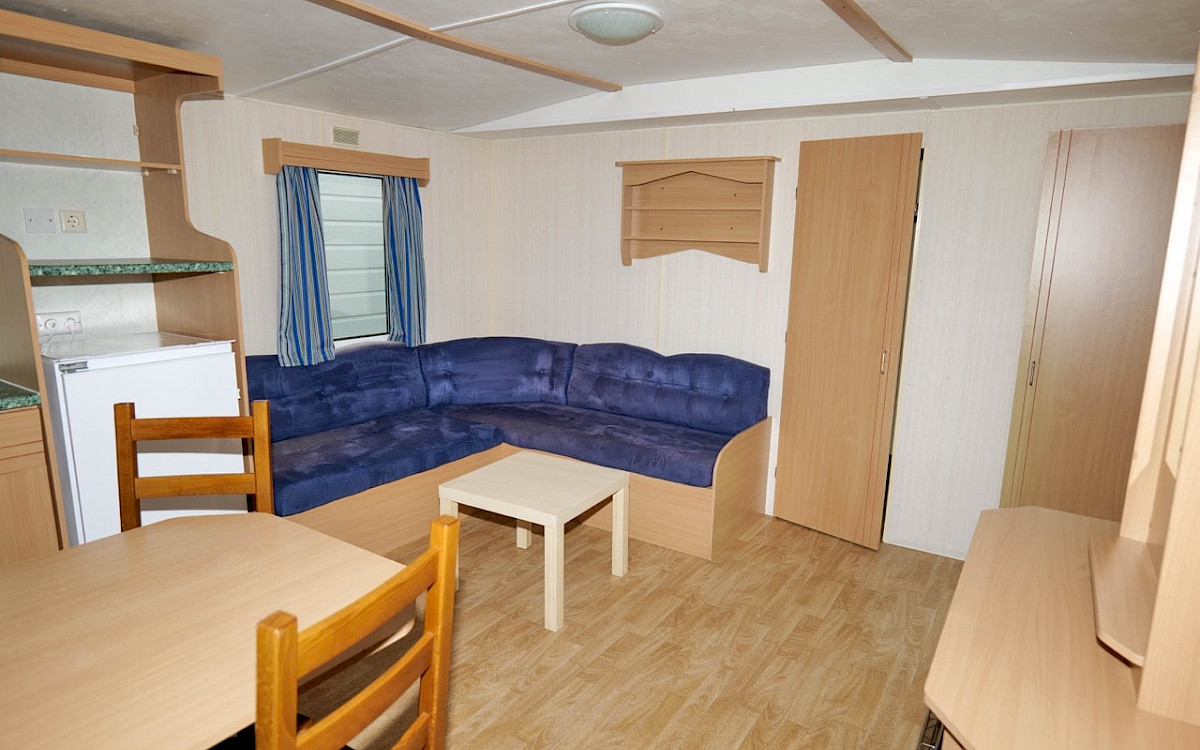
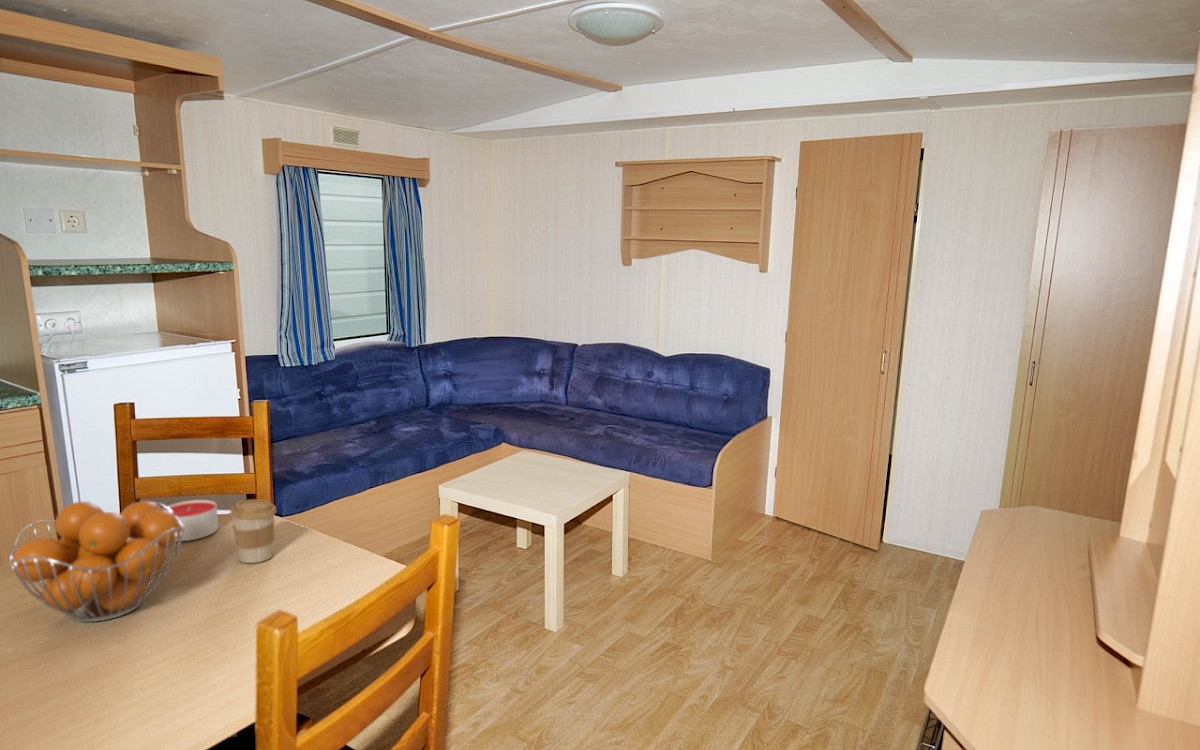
+ candle [161,499,219,542]
+ fruit basket [8,499,184,623]
+ coffee cup [229,498,277,564]
